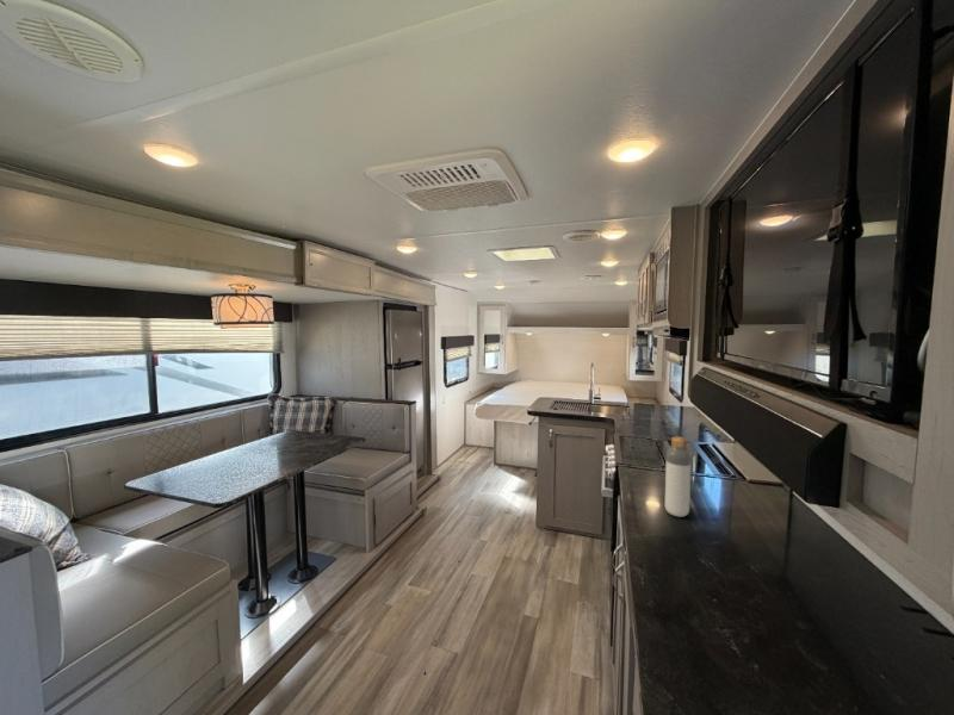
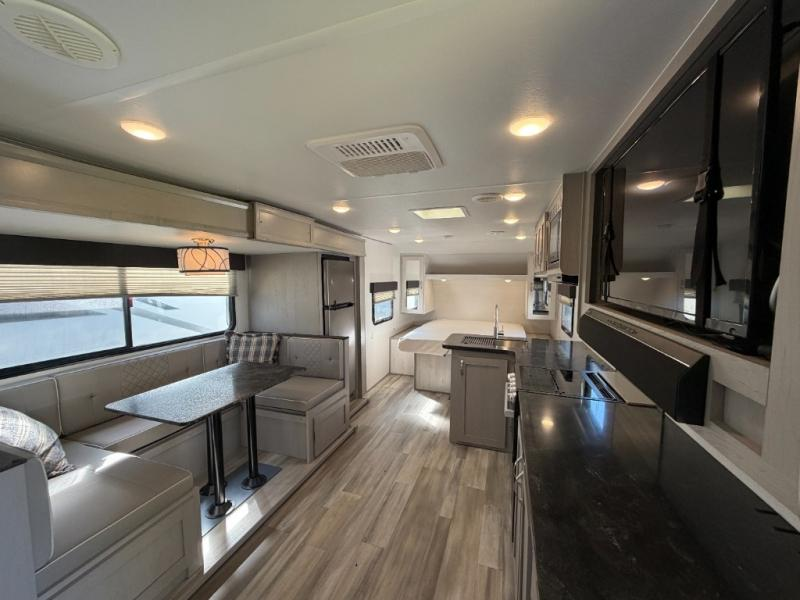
- bottle [664,435,693,518]
